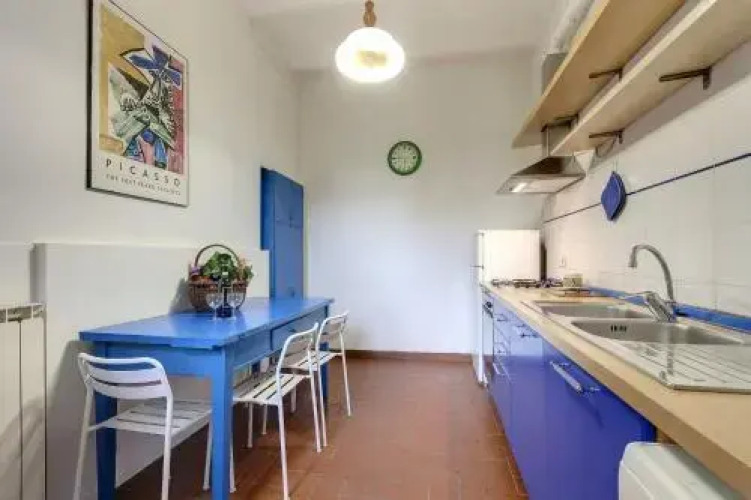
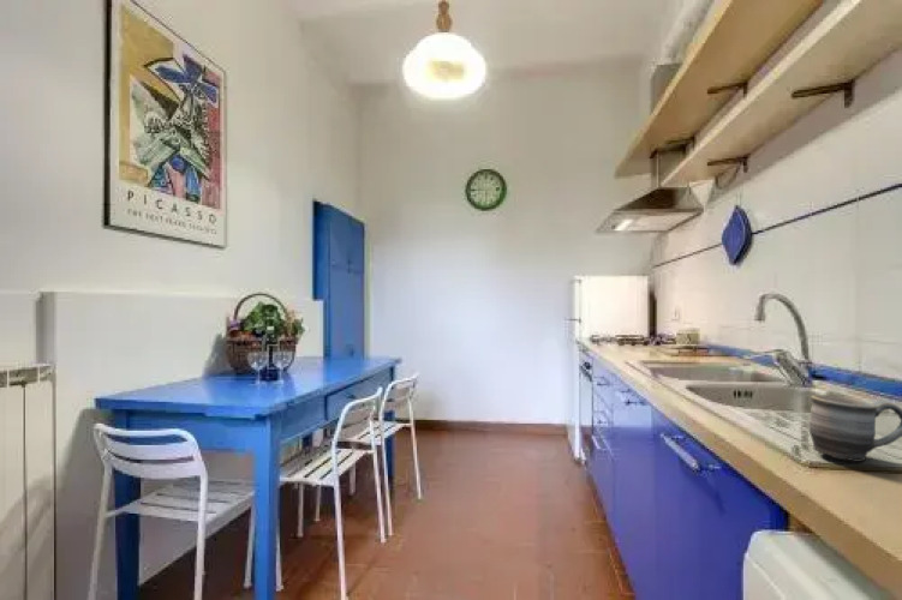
+ mug [807,394,902,463]
